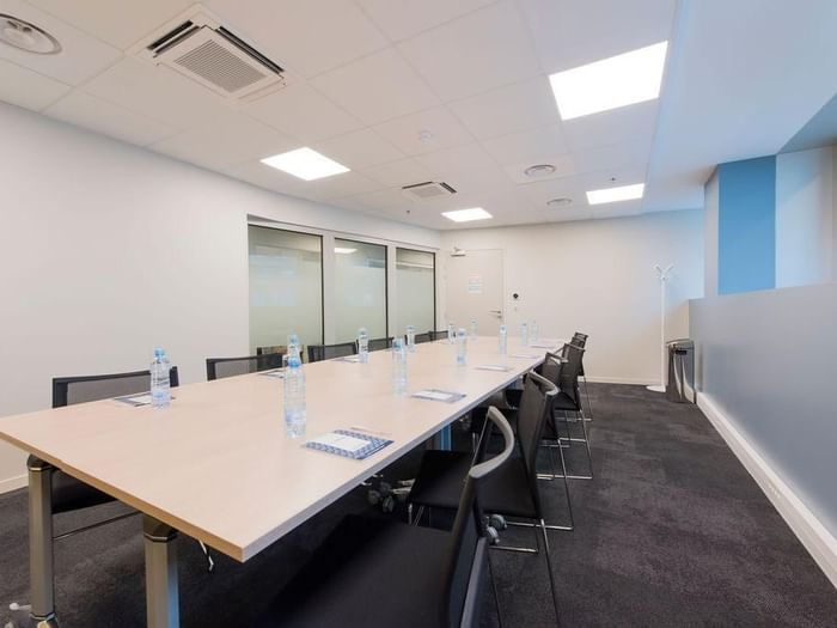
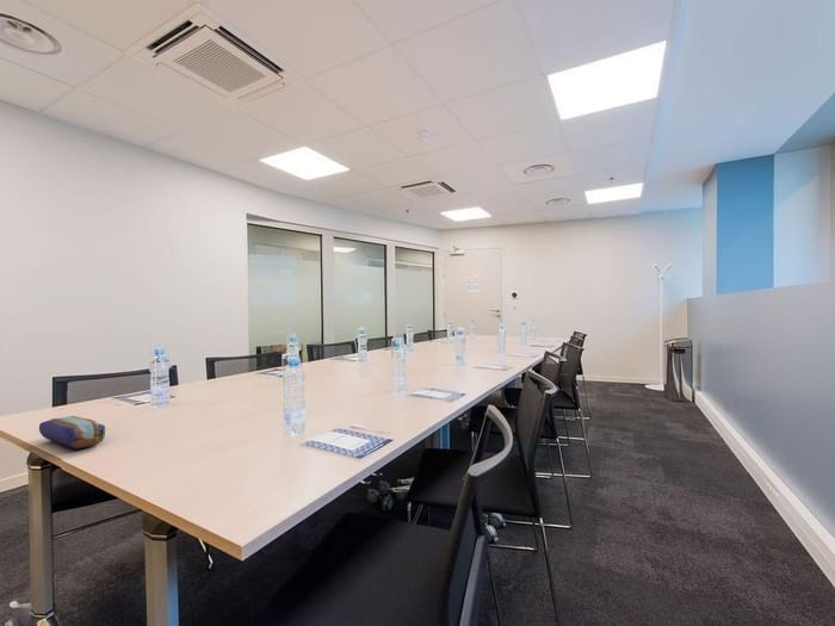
+ pencil case [38,415,106,450]
